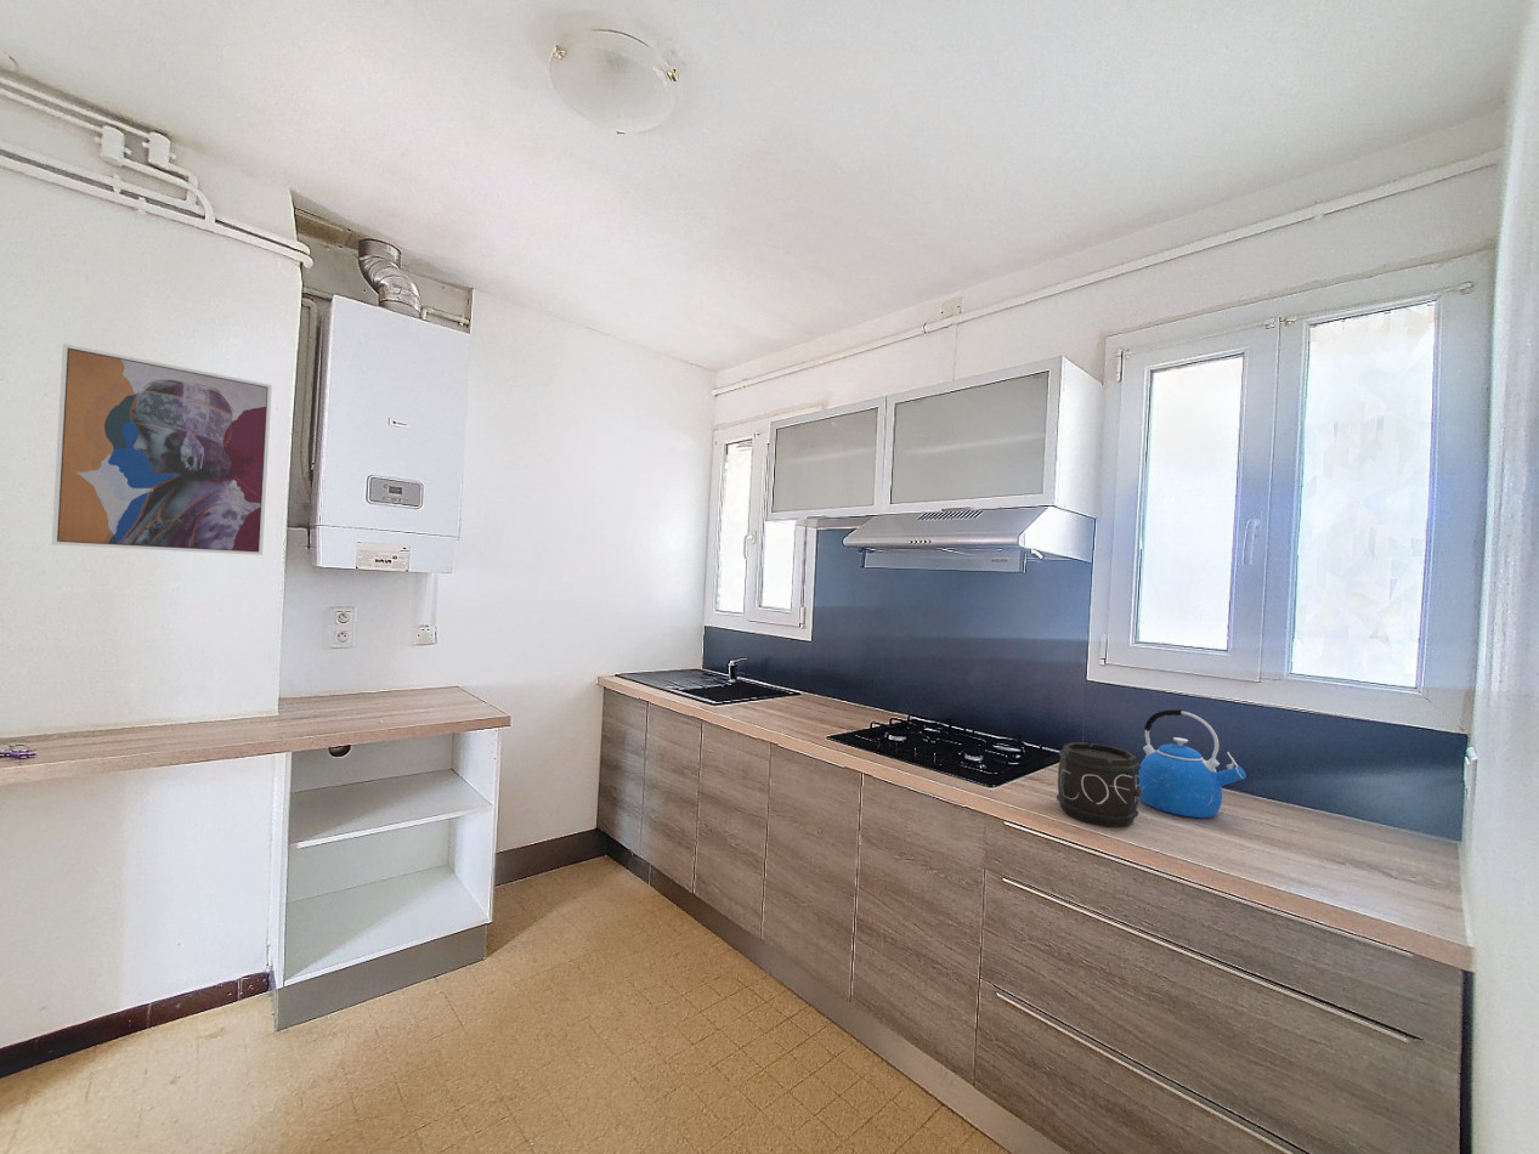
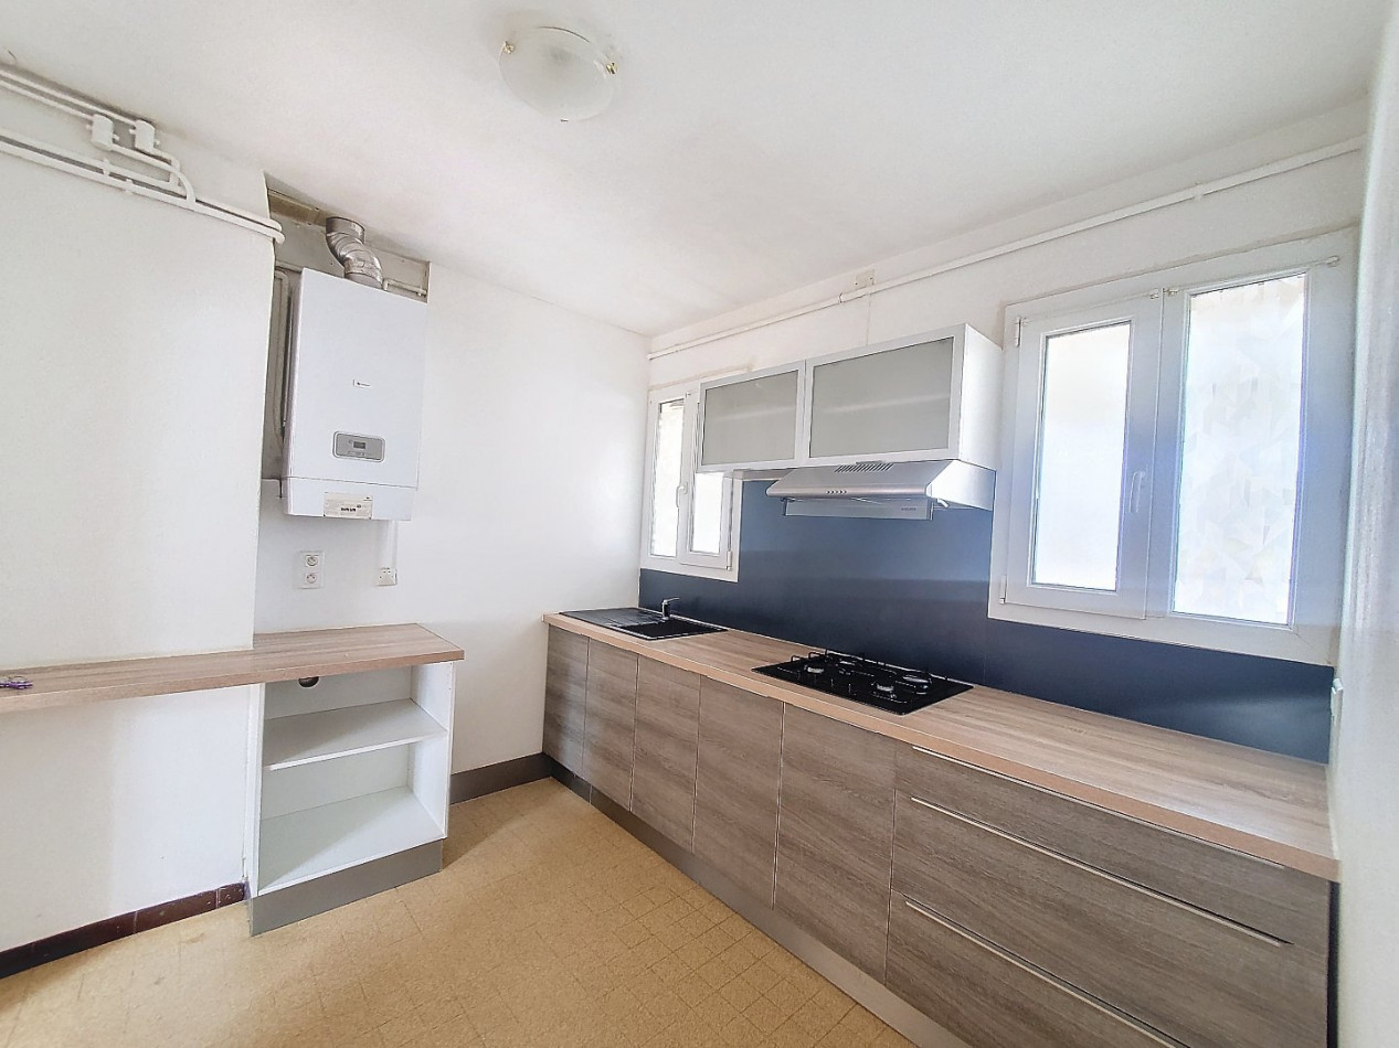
- kettle [1138,708,1247,819]
- wall art [51,343,273,556]
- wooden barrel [1056,741,1142,828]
